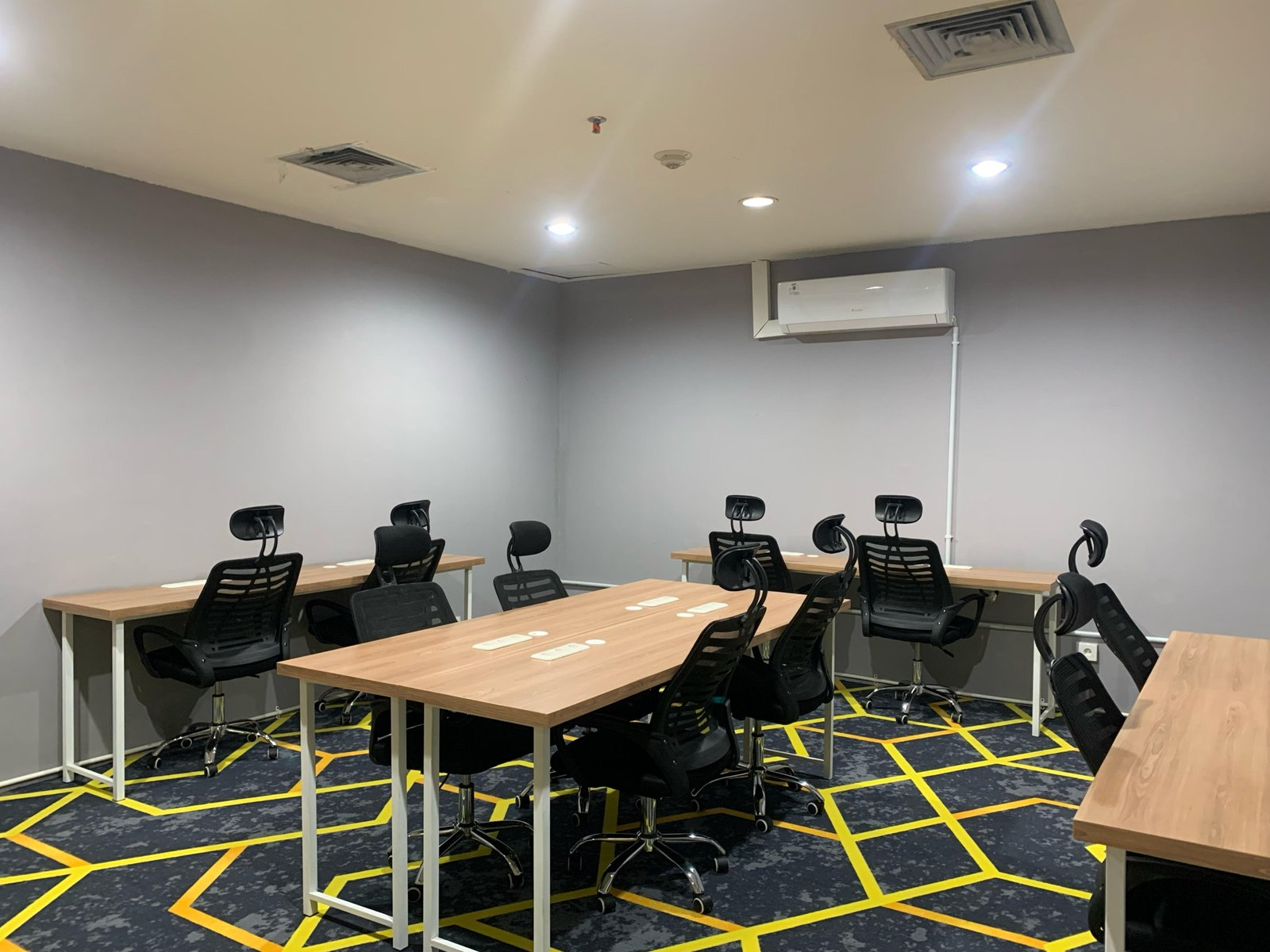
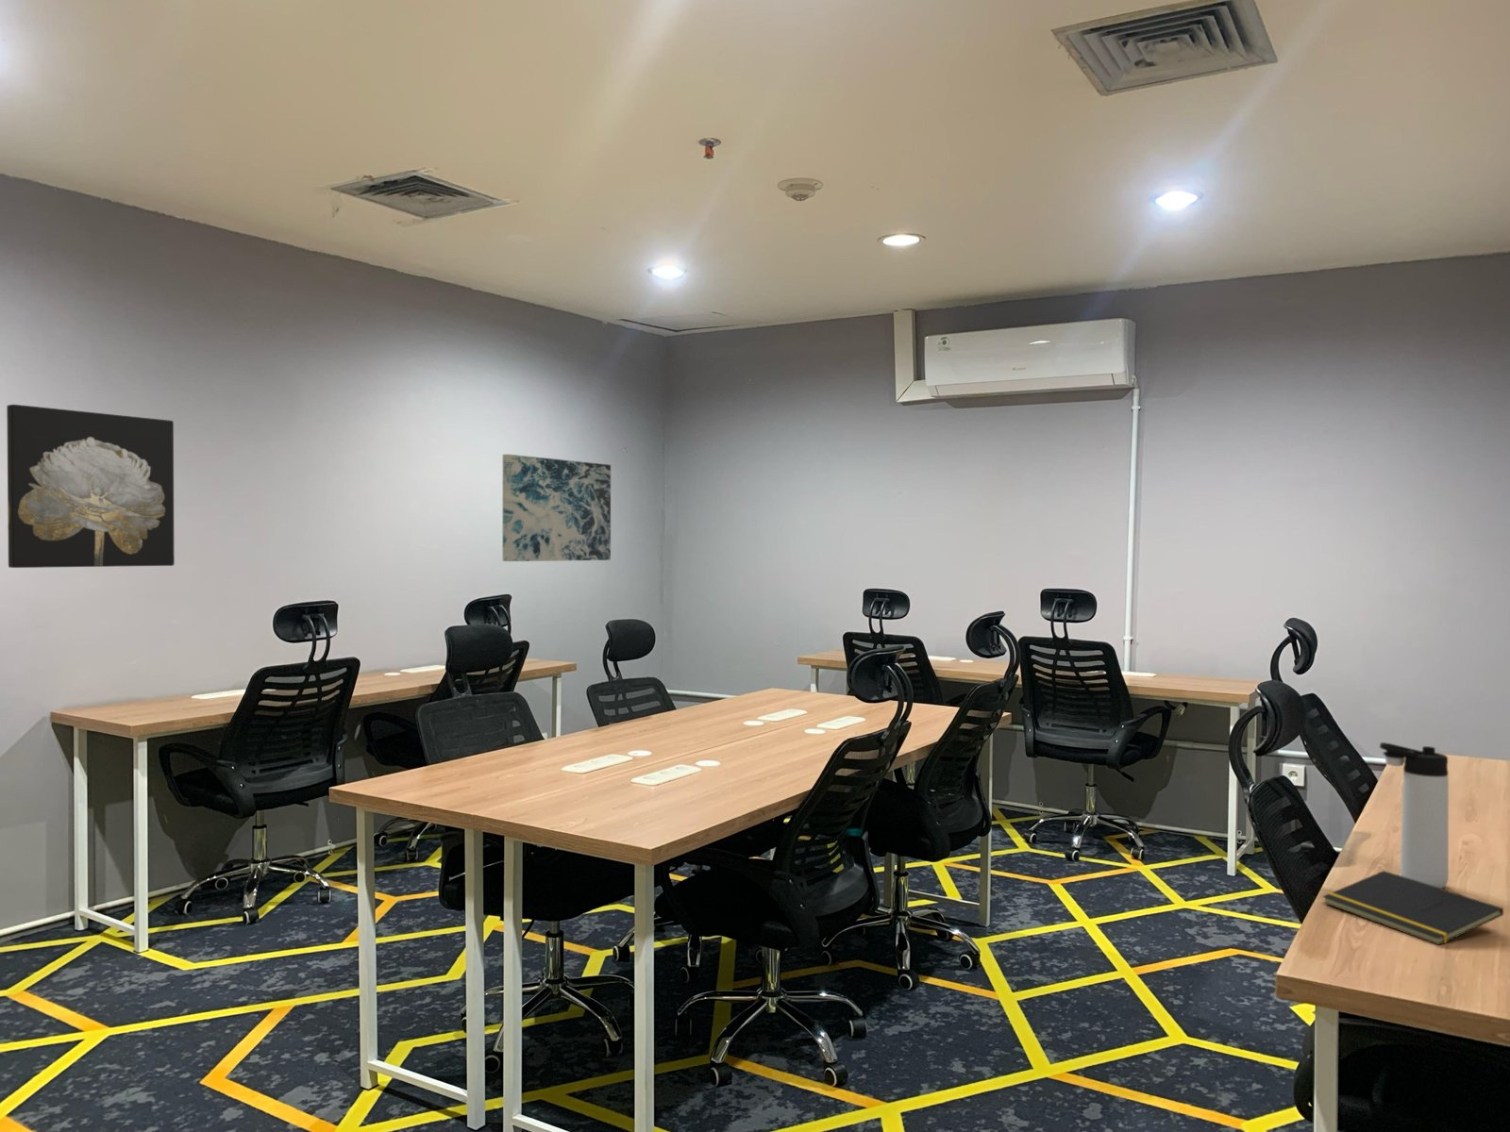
+ wall art [501,454,611,562]
+ wall art [6,404,176,568]
+ thermos bottle [1379,742,1449,888]
+ notepad [1322,869,1504,947]
